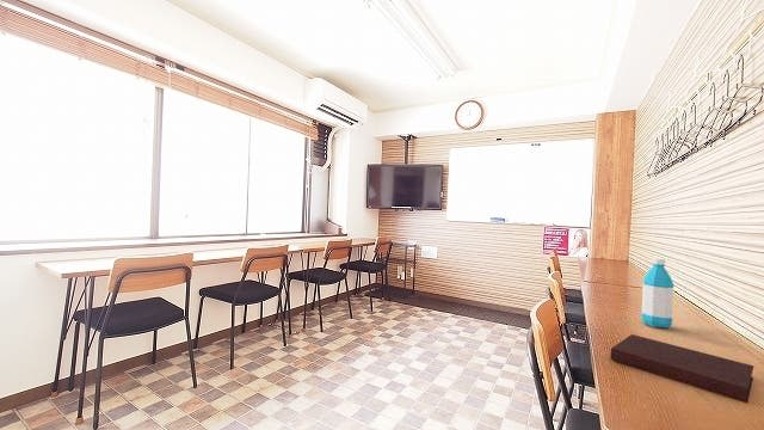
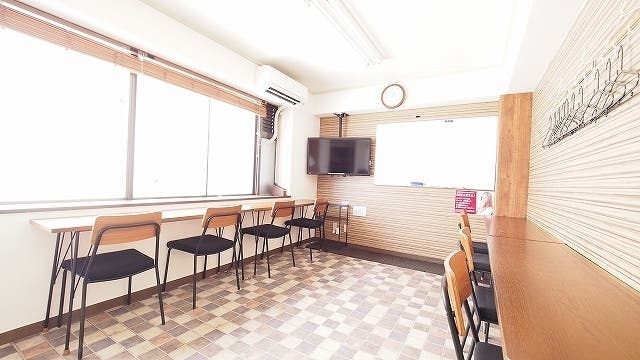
- water bottle [640,257,674,330]
- notebook [610,333,754,405]
